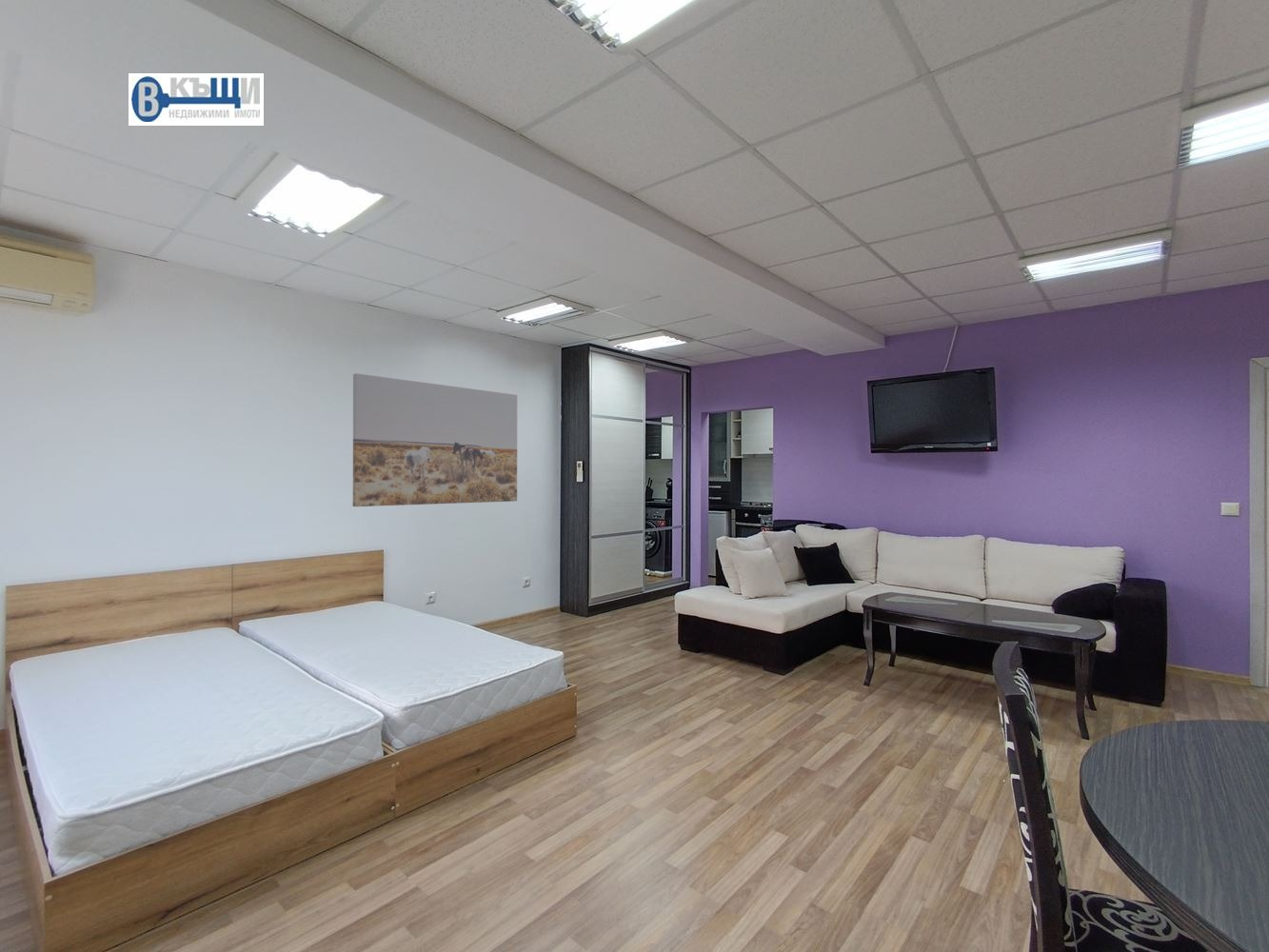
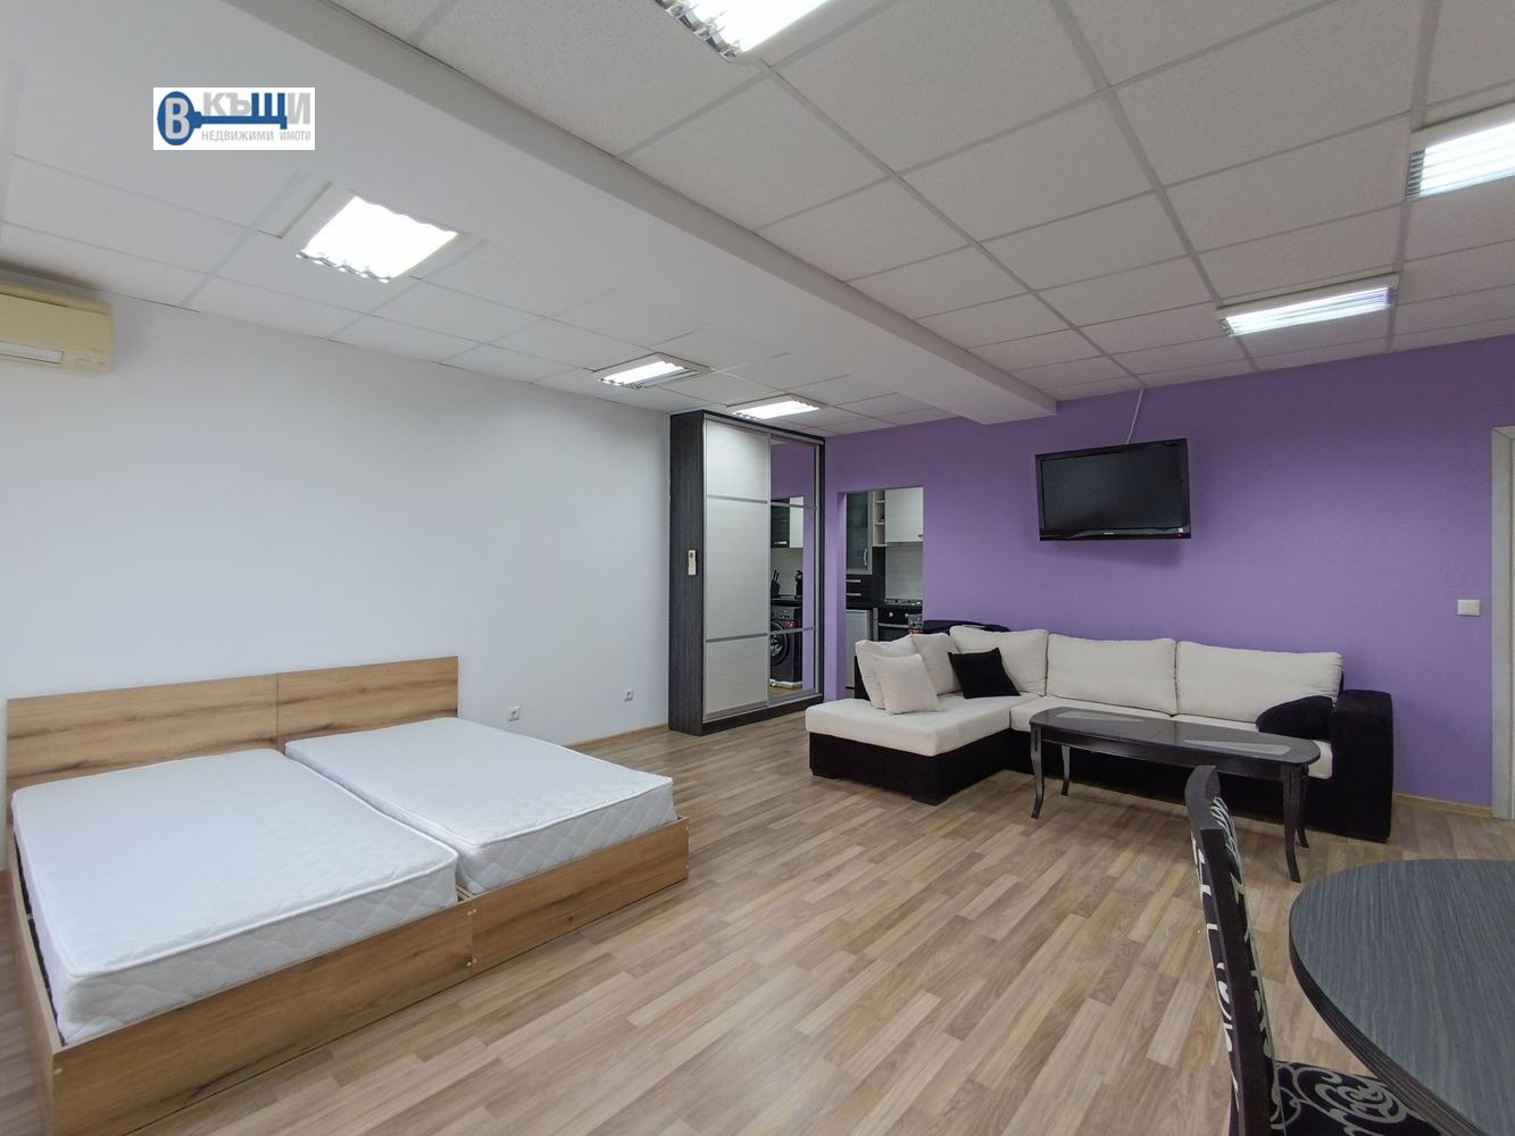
- wall art [352,372,518,507]
